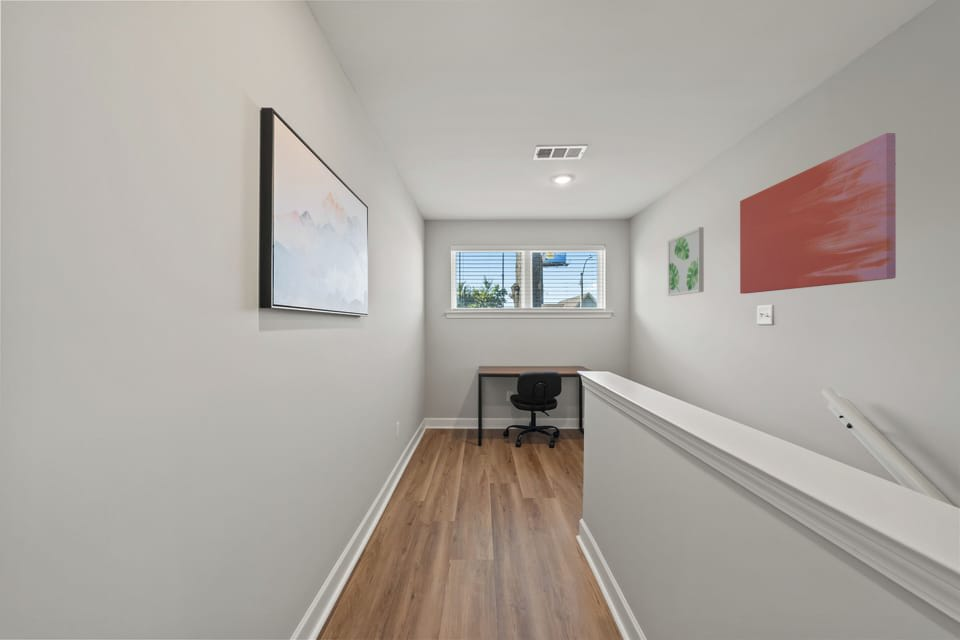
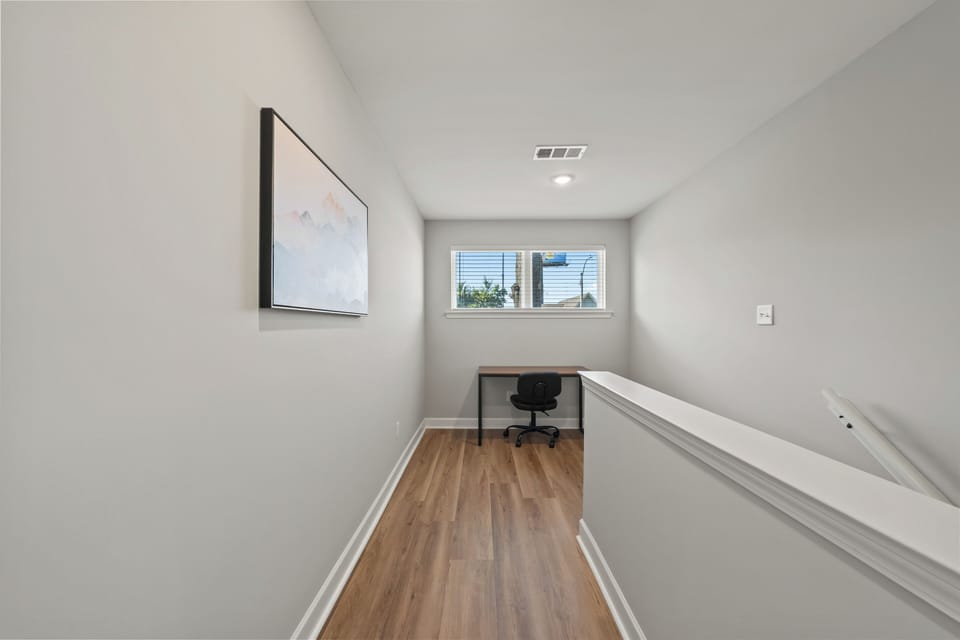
- wall art [739,132,897,295]
- wall art [667,226,705,297]
